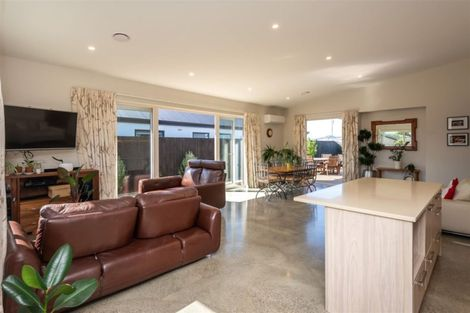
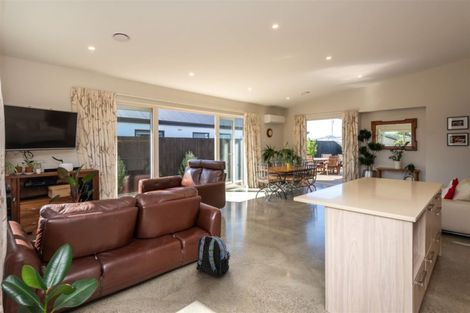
+ backpack [195,235,231,278]
